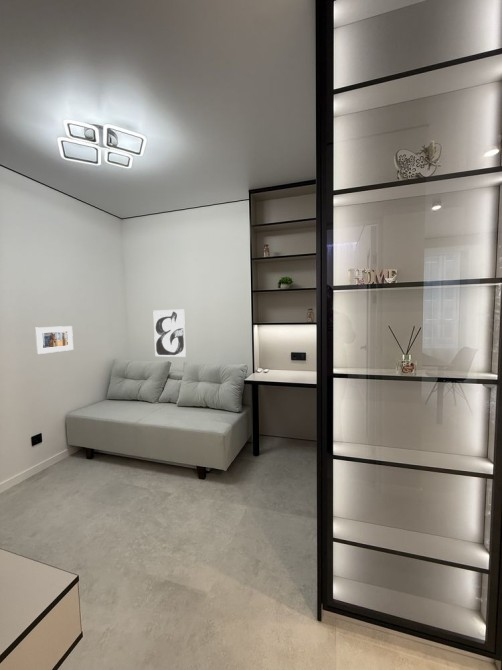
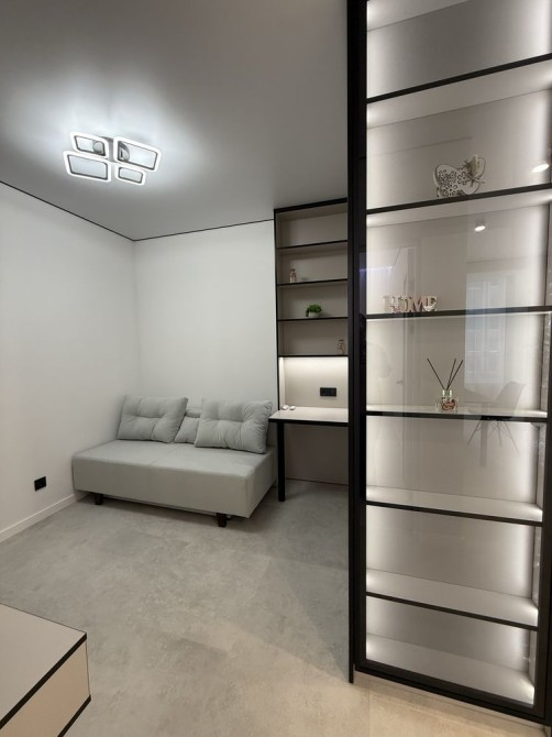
- wall art [152,309,187,358]
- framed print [34,325,74,355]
